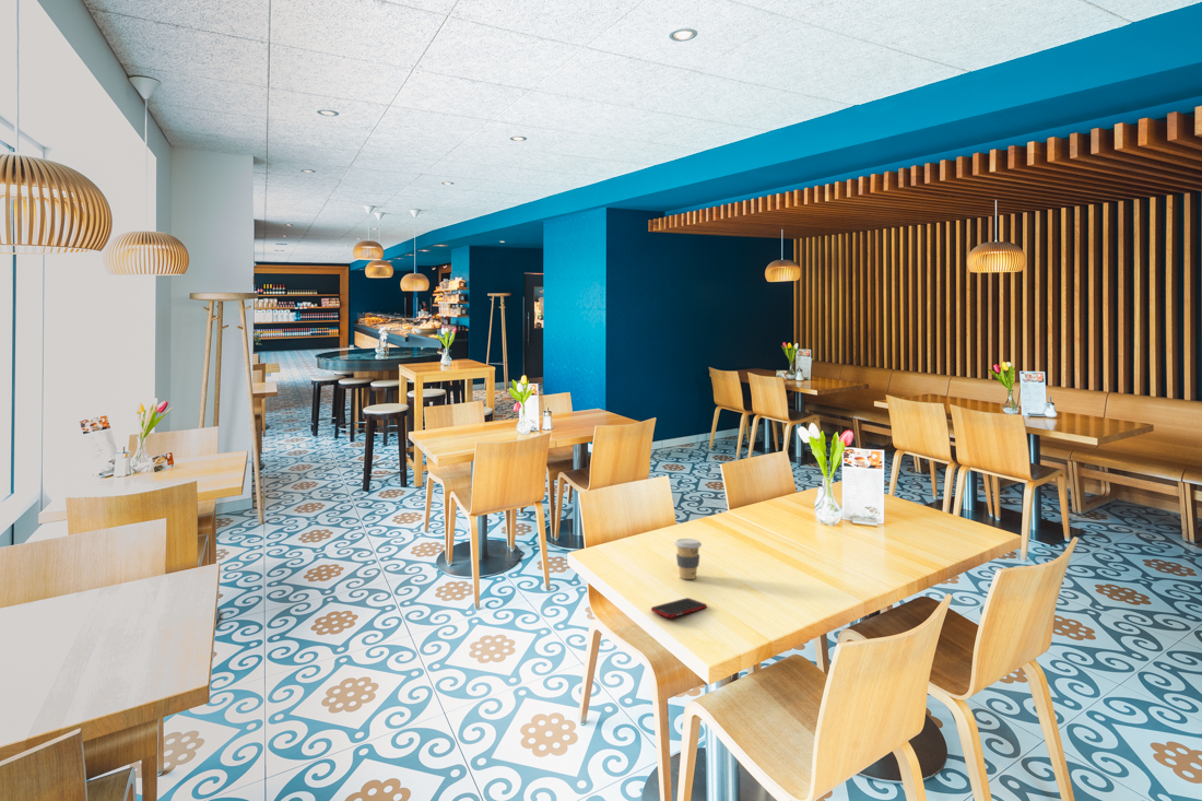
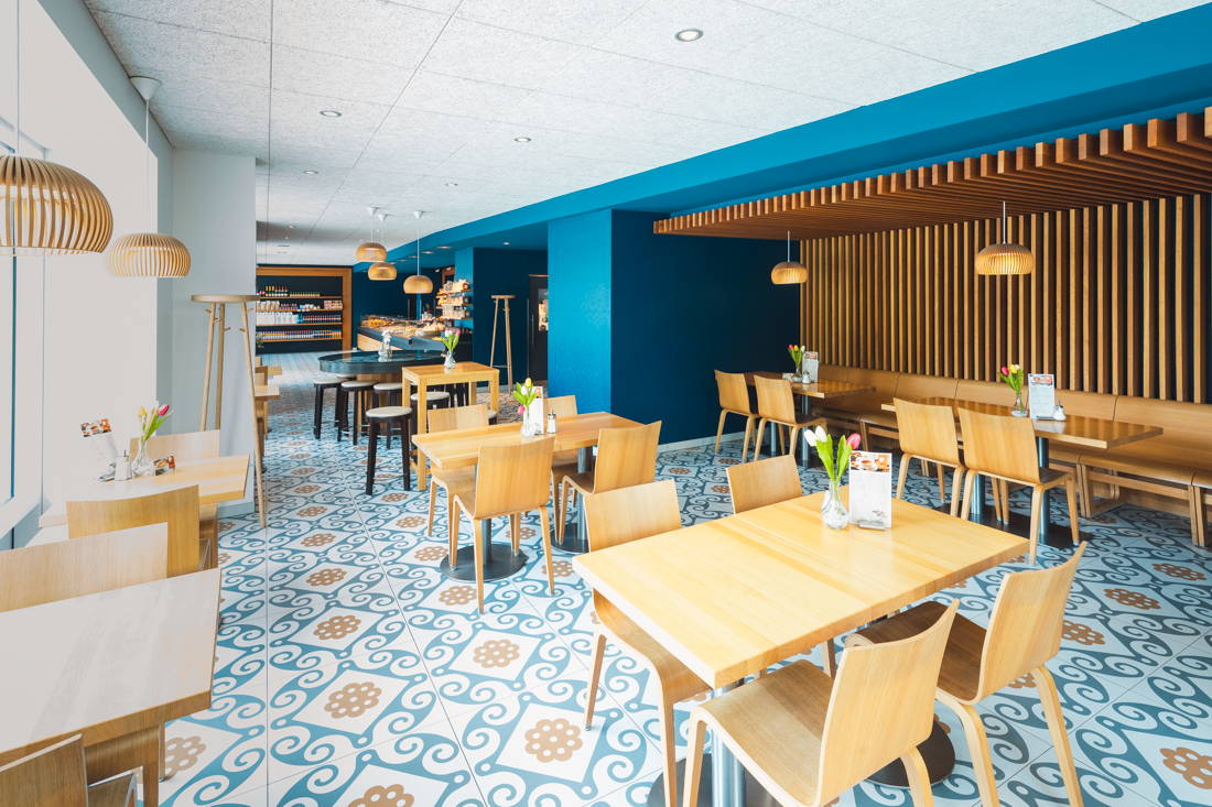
- cell phone [650,597,708,619]
- coffee cup [673,538,703,580]
